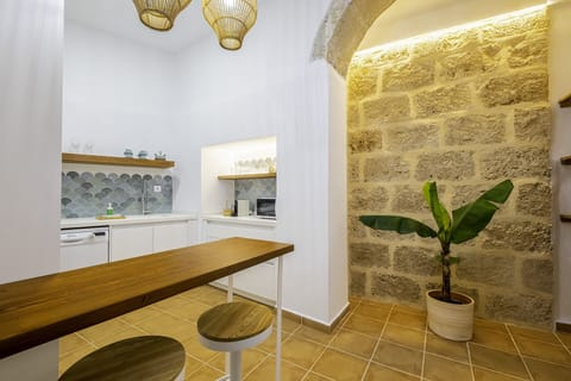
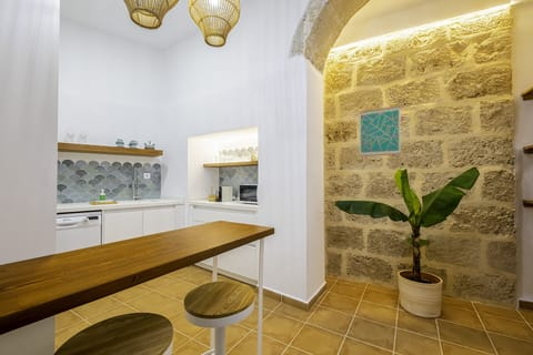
+ wall art [359,104,402,158]
